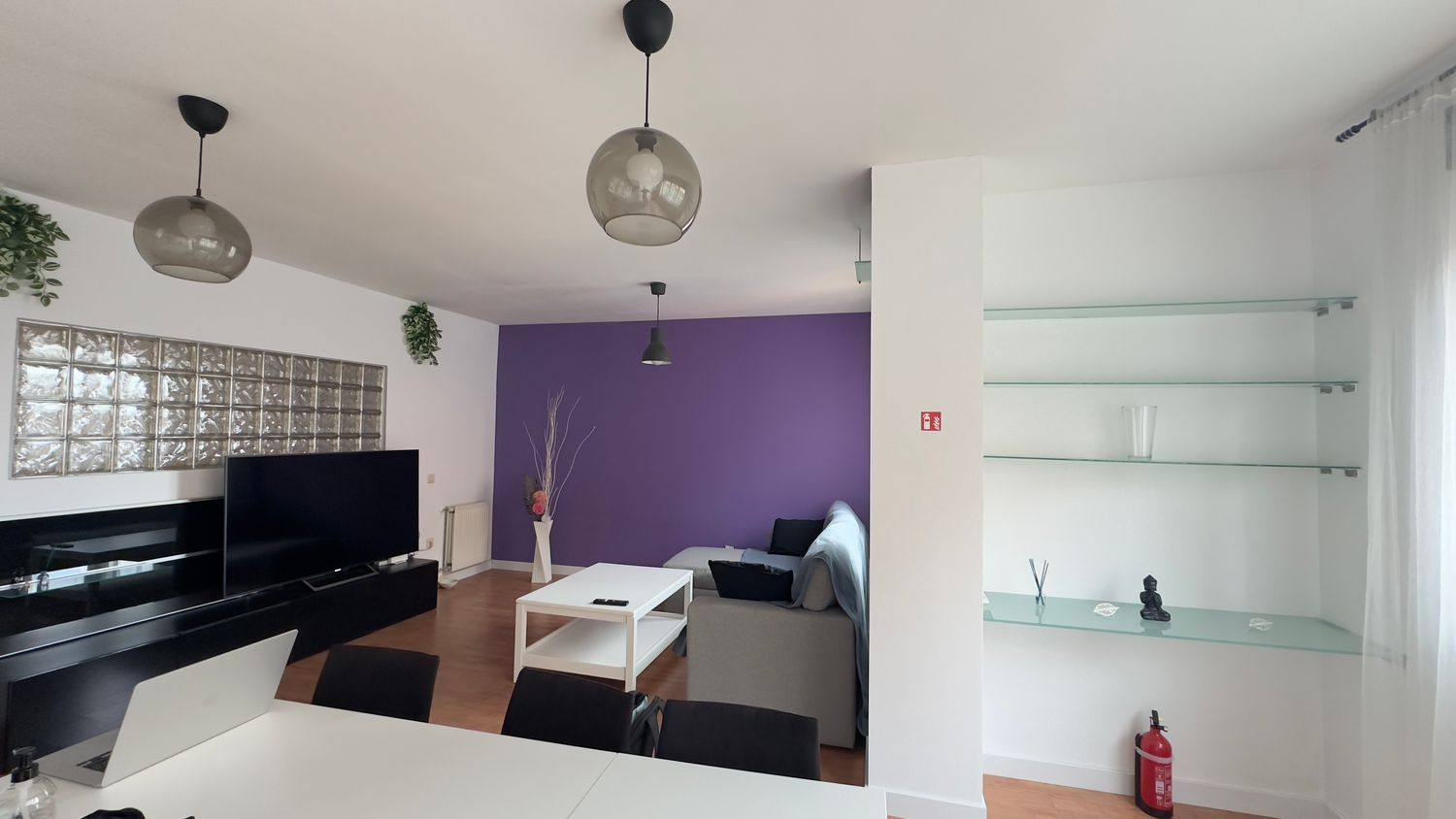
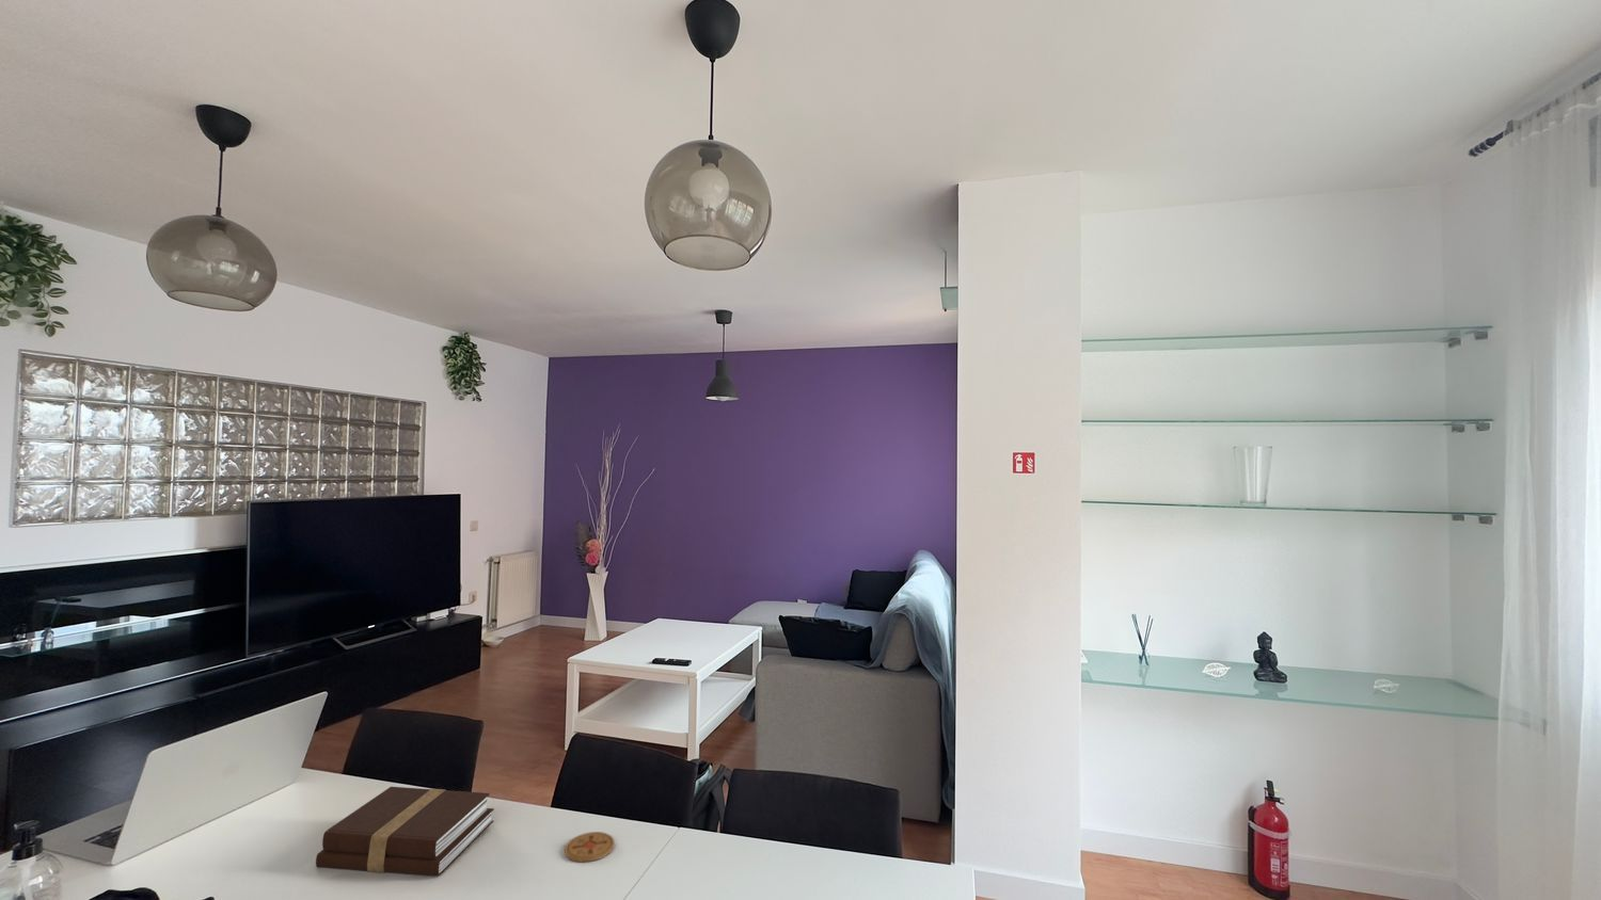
+ coaster [564,831,616,864]
+ book [314,786,495,877]
